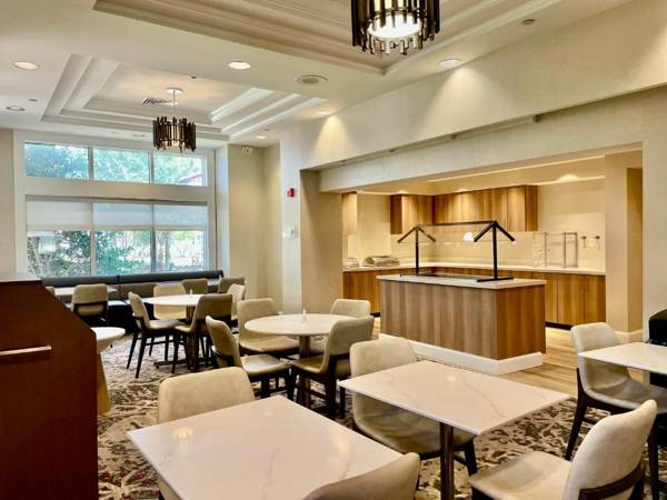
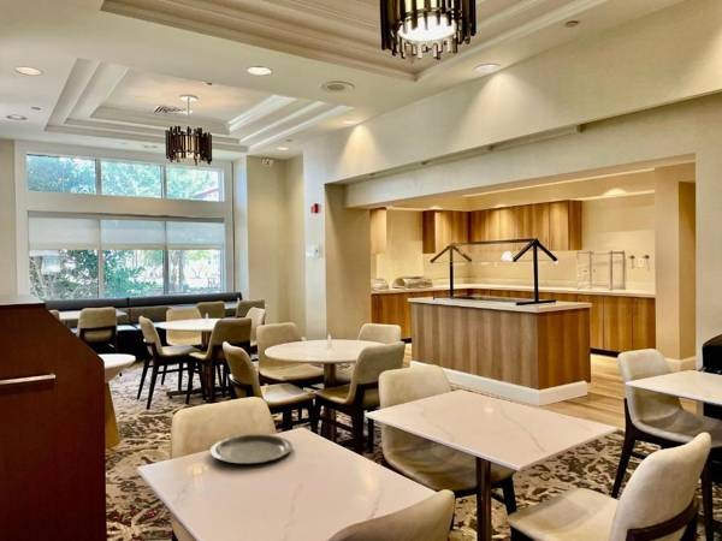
+ plate [209,433,294,465]
